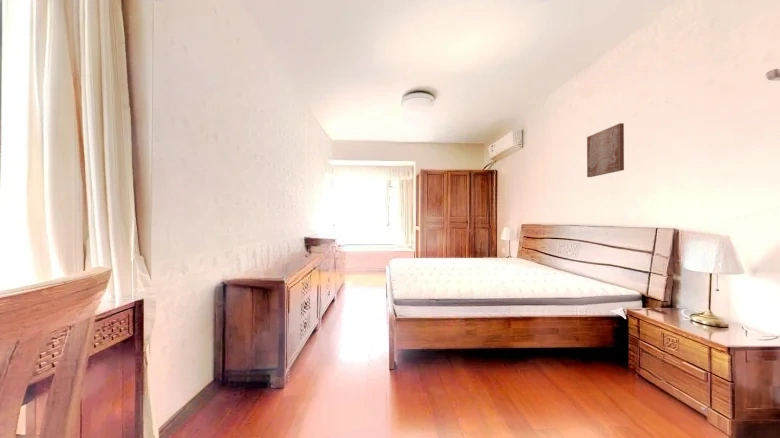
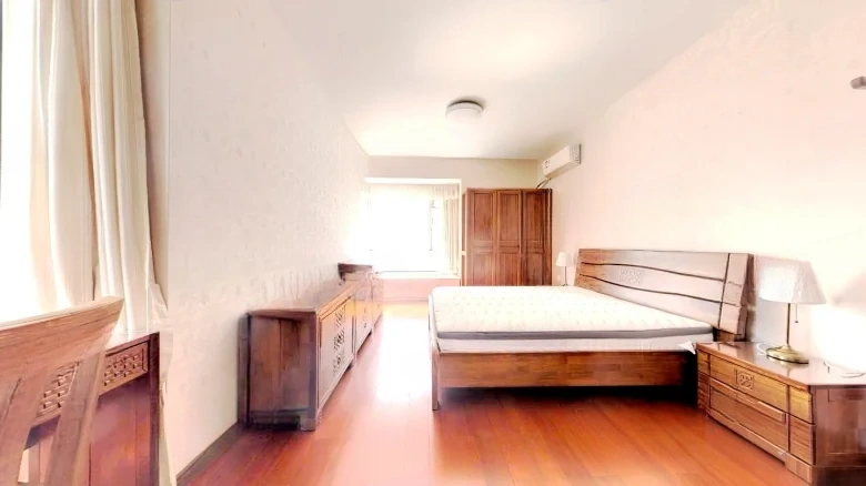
- wall art [586,122,625,178]
